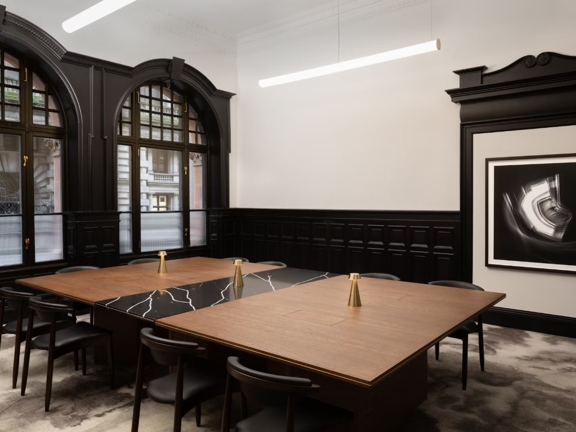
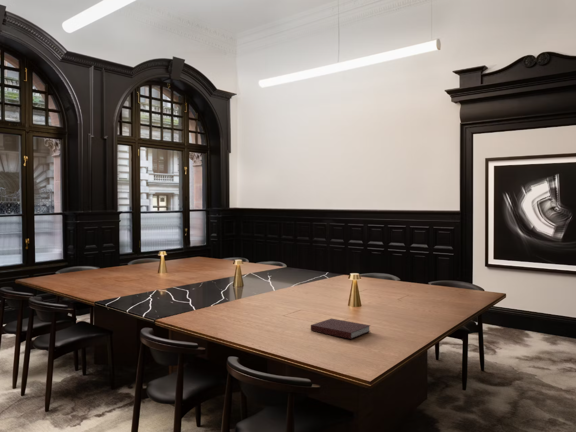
+ notebook [310,318,371,340]
